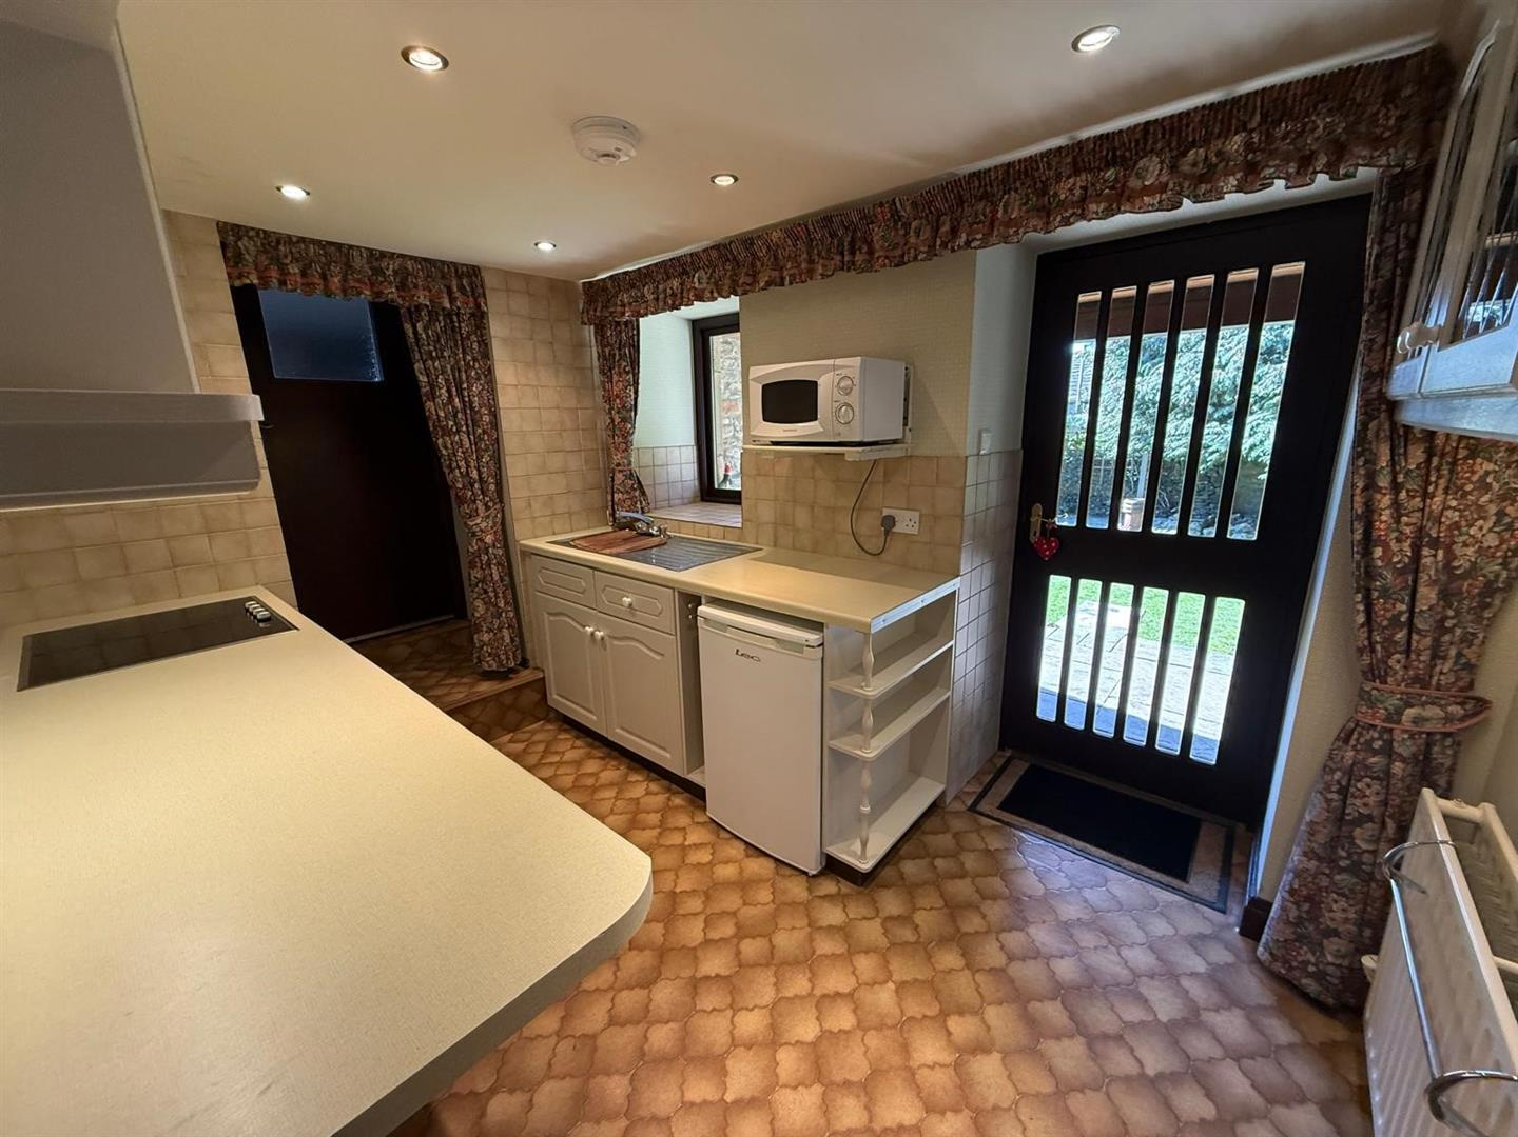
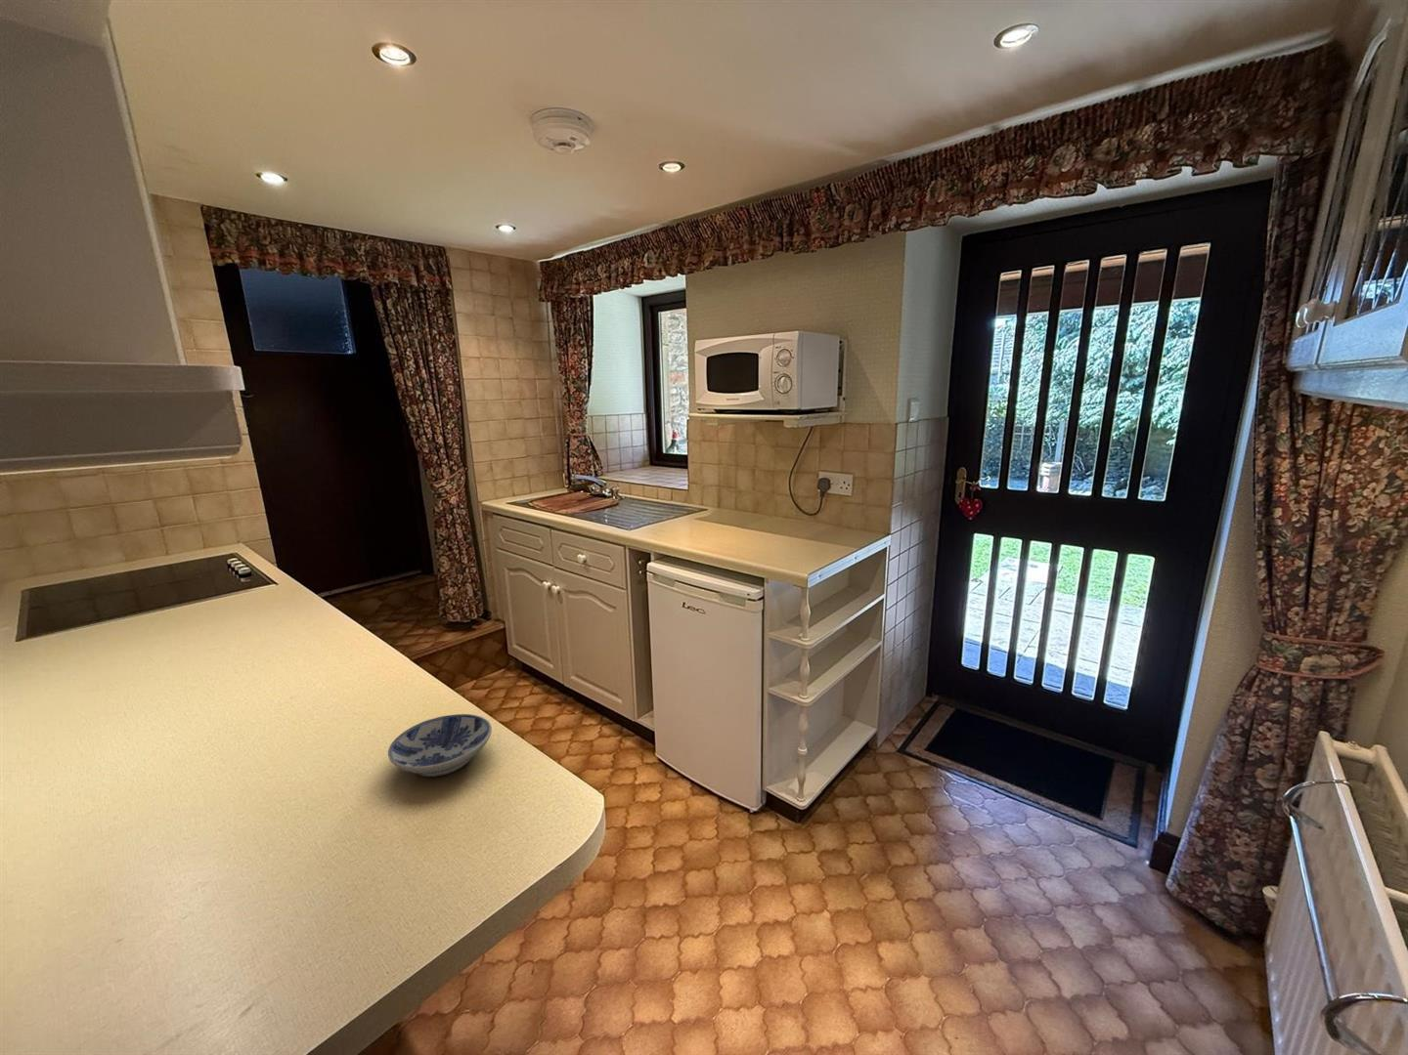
+ bowl [387,713,492,778]
